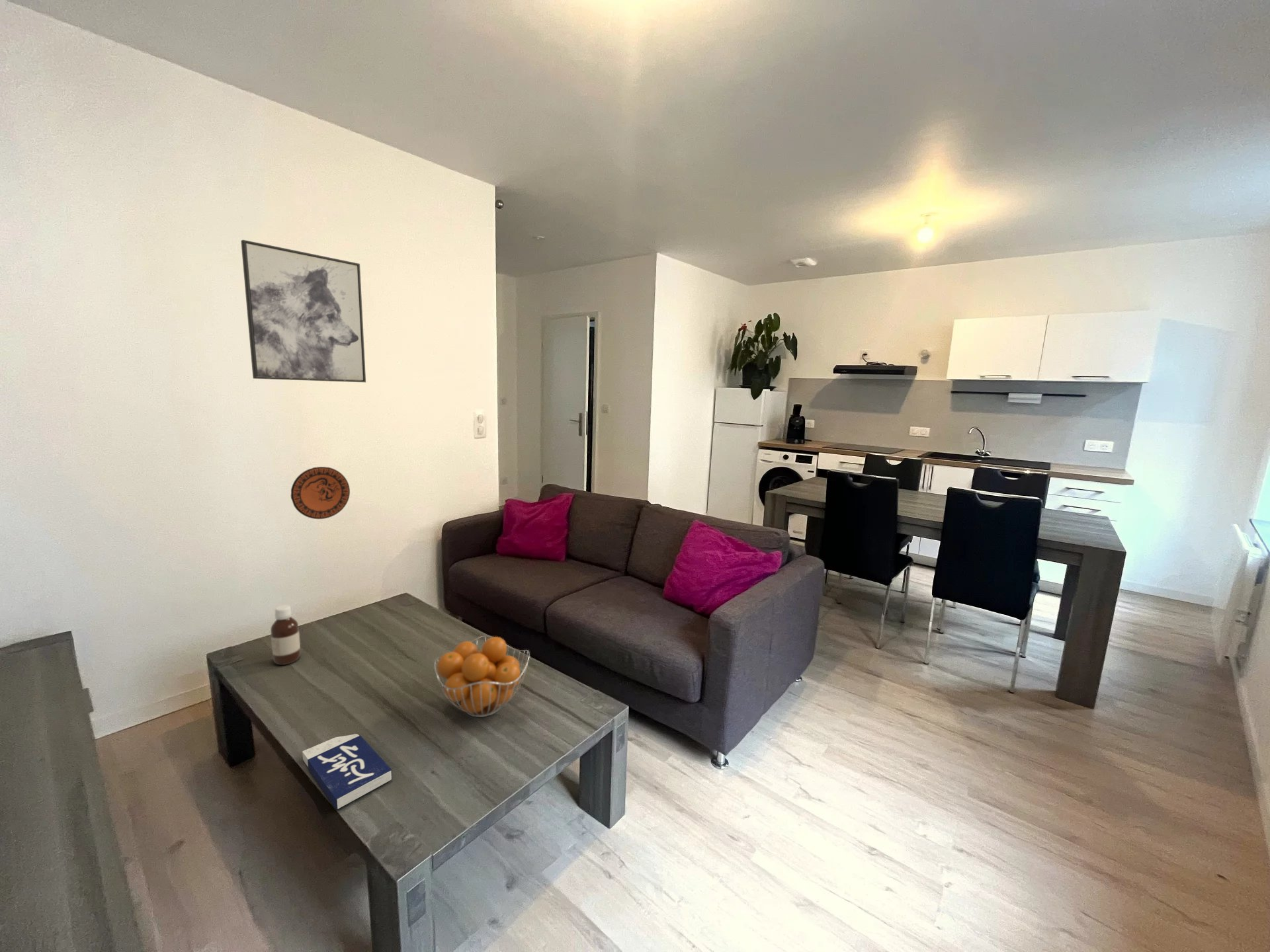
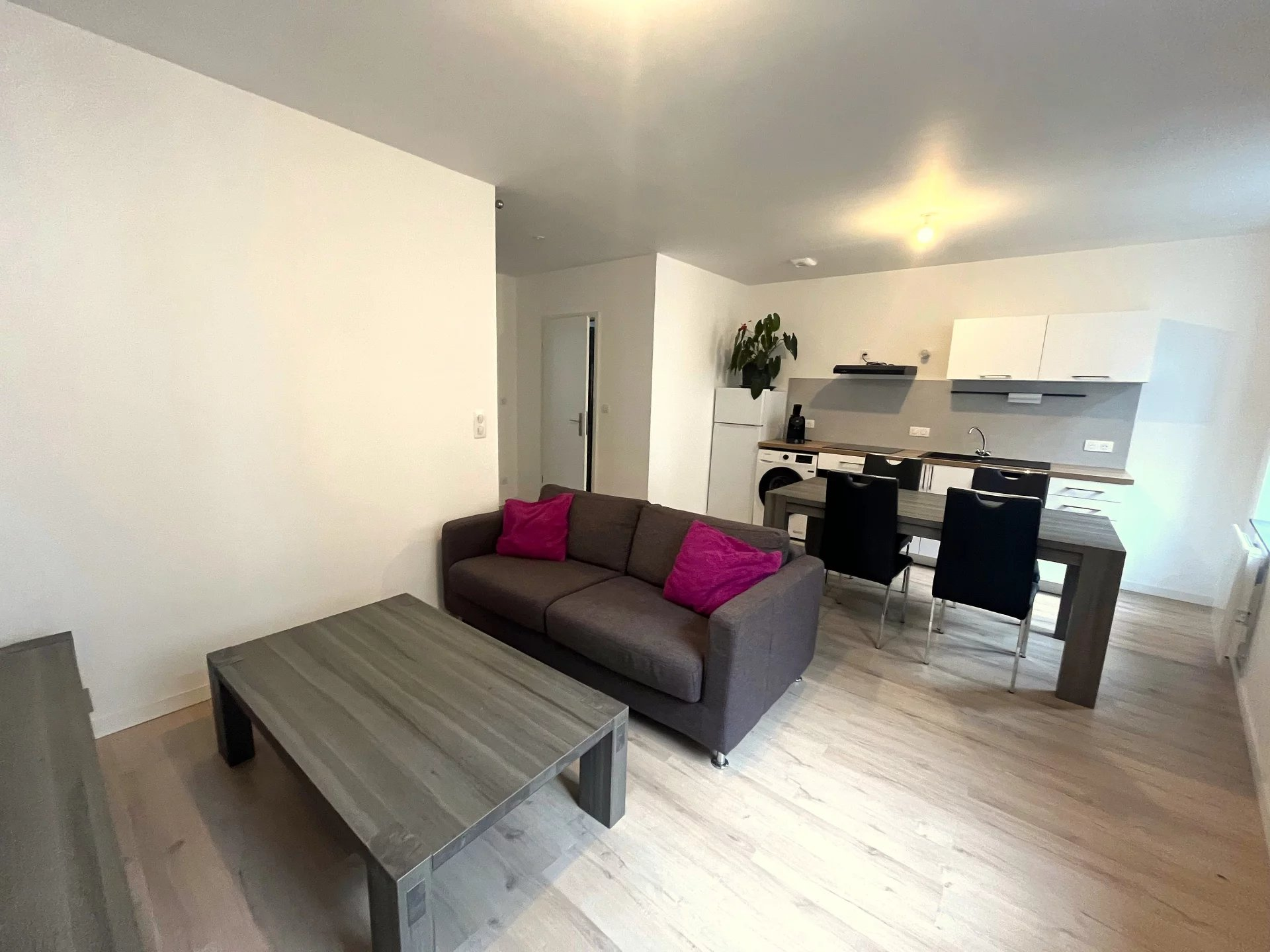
- decorative plate [290,466,351,520]
- bottle [270,604,301,666]
- book [302,733,393,811]
- wall art [240,239,366,383]
- fruit basket [433,635,530,718]
